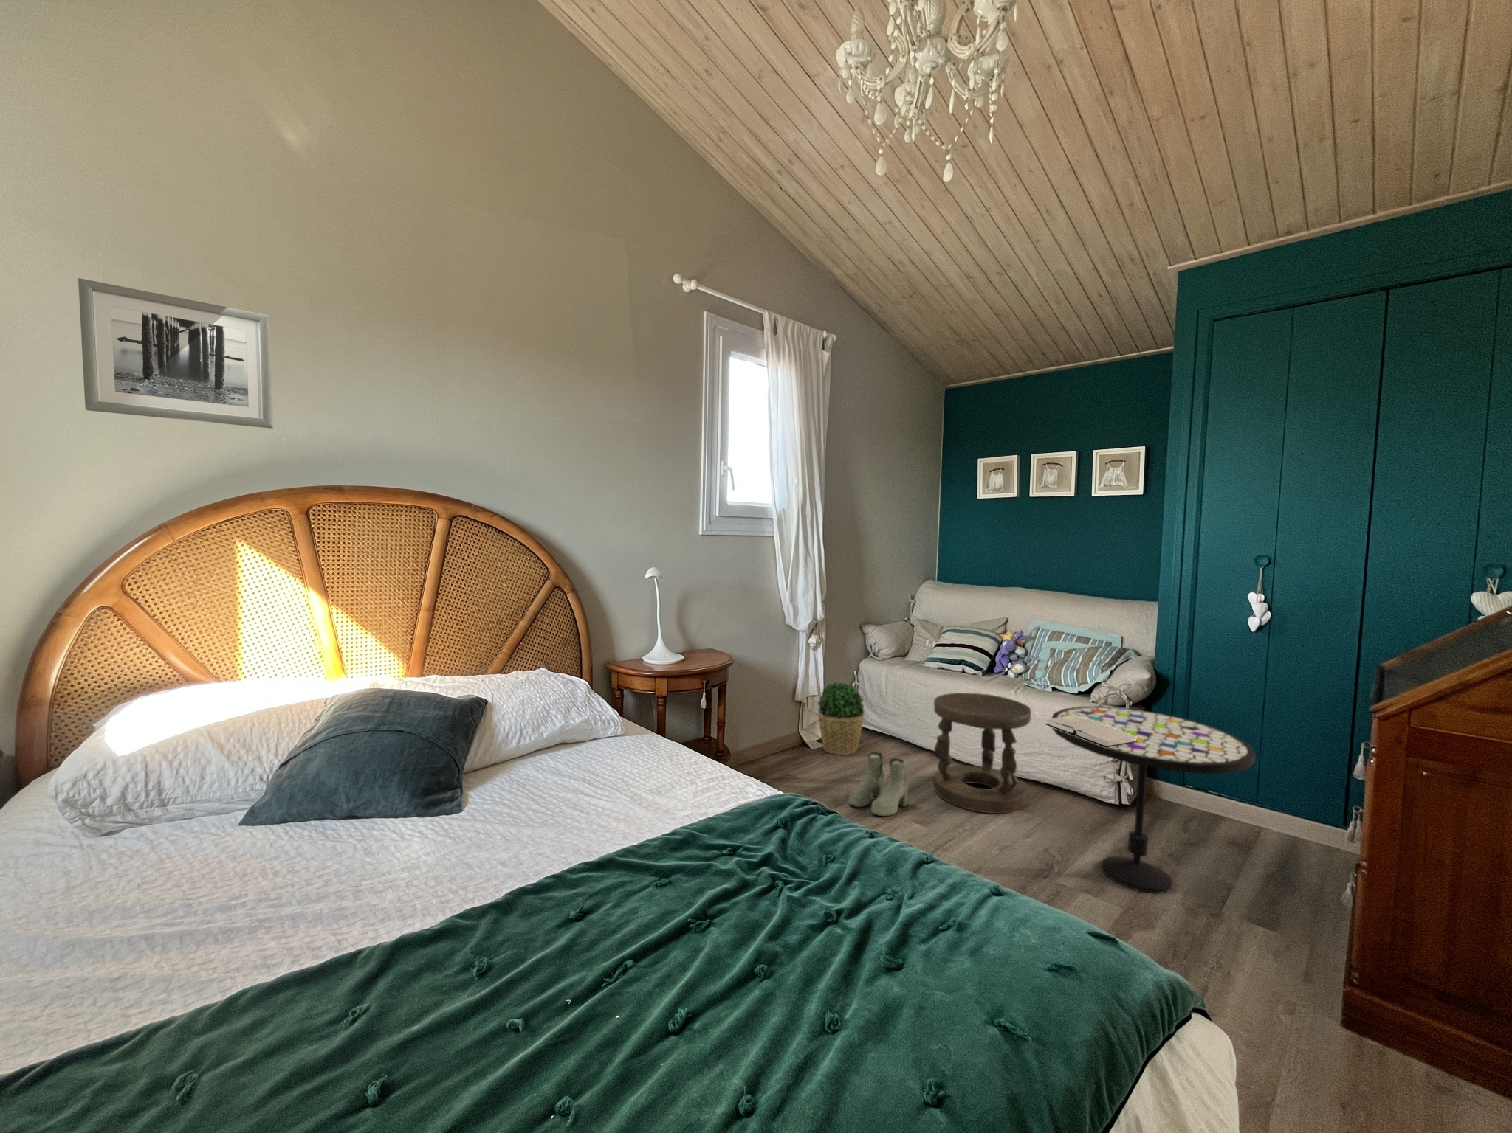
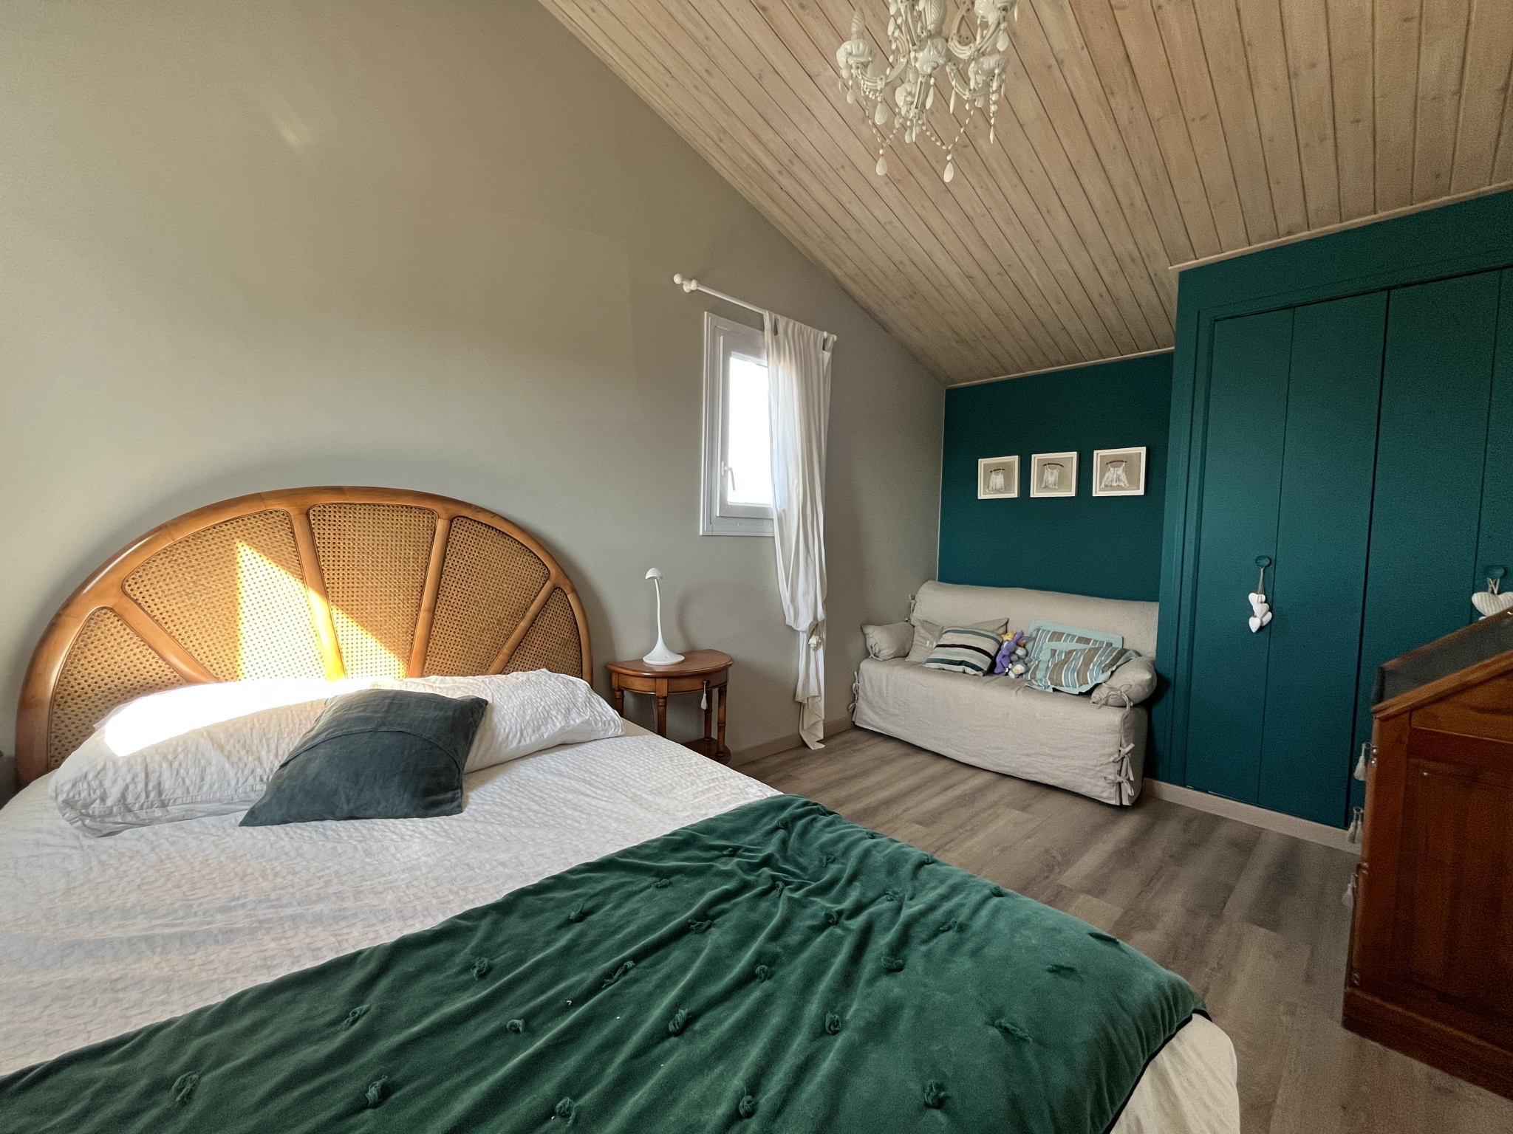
- stool [932,691,1032,814]
- hardback book [1044,715,1138,747]
- potted plant [817,682,864,756]
- side table [1050,706,1256,894]
- wall art [77,277,274,430]
- boots [848,752,908,816]
